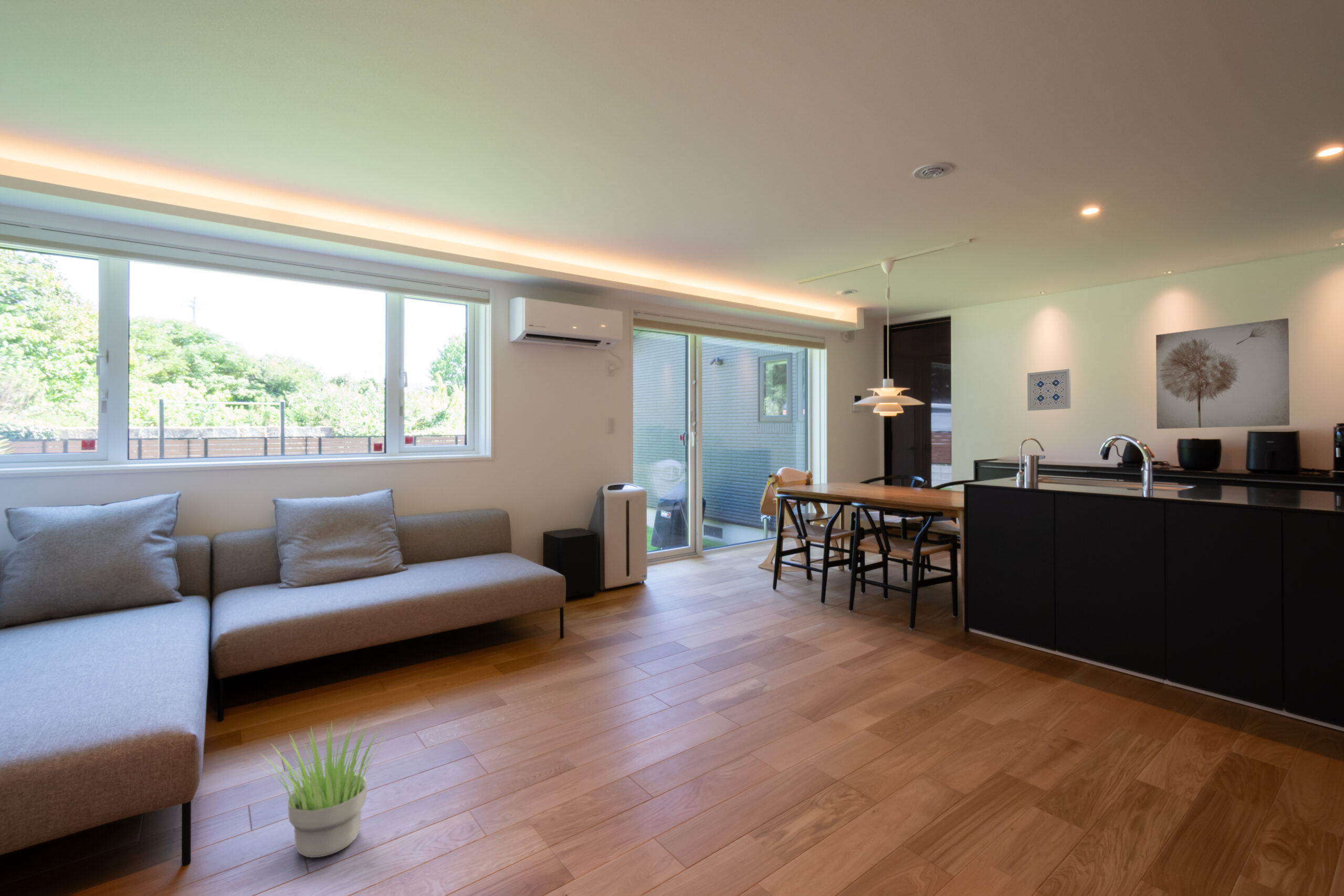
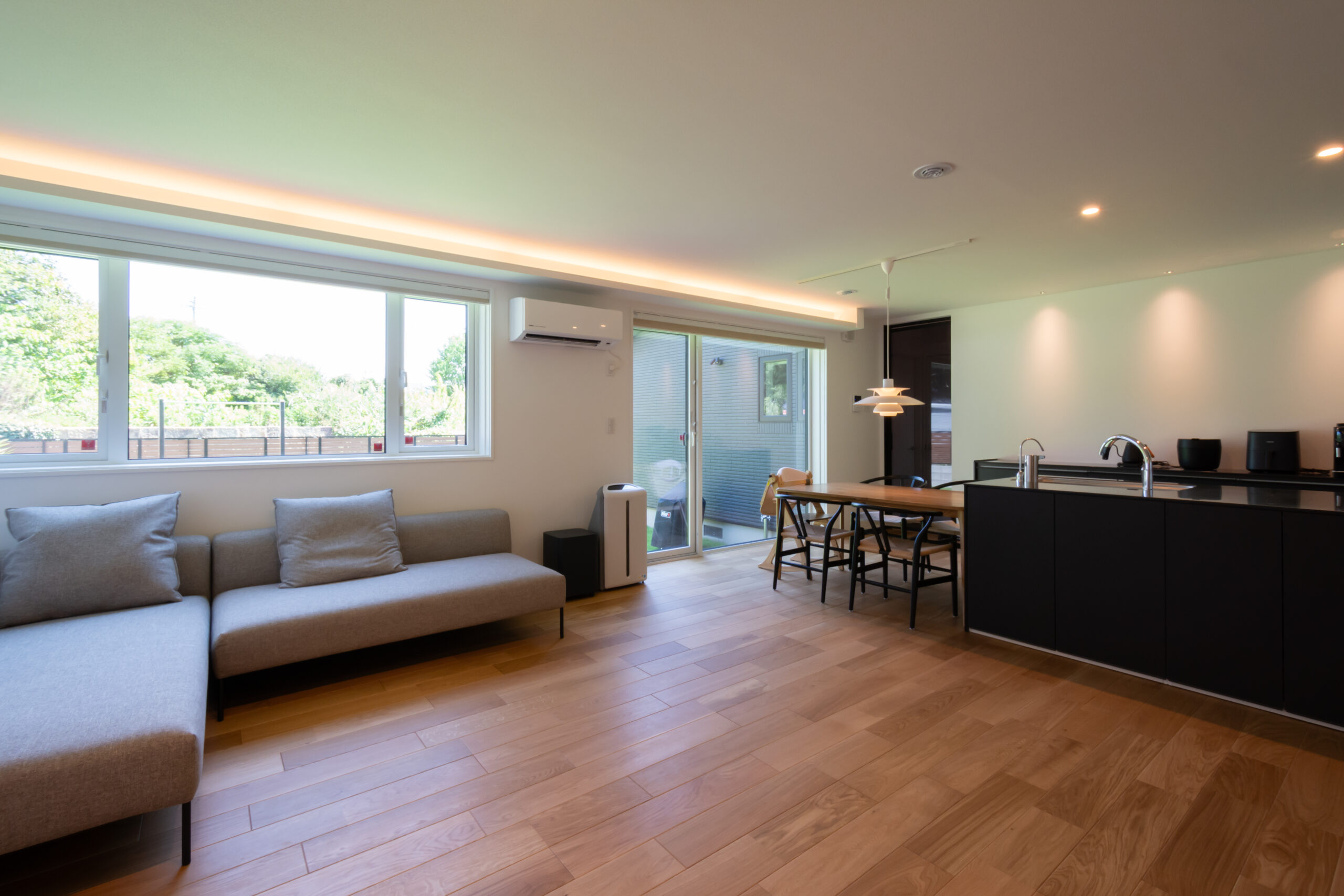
- wall art [1156,318,1290,429]
- potted plant [256,718,388,858]
- wall art [1027,368,1072,412]
